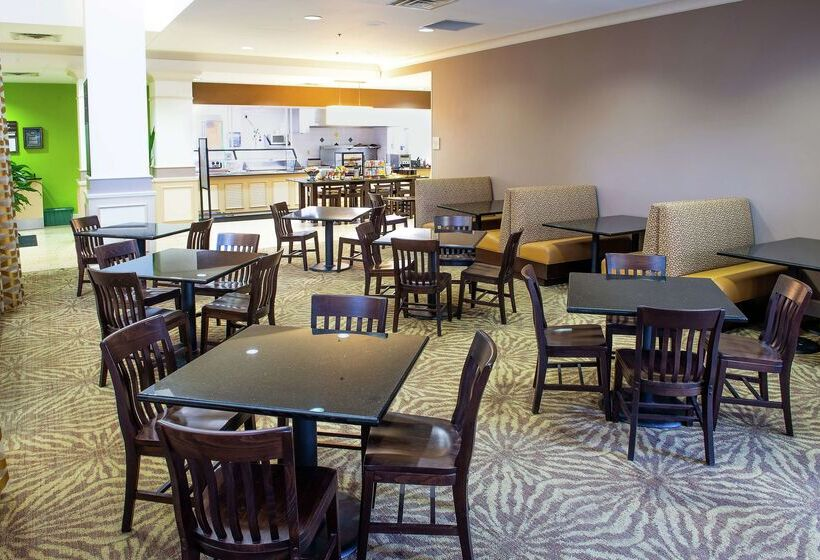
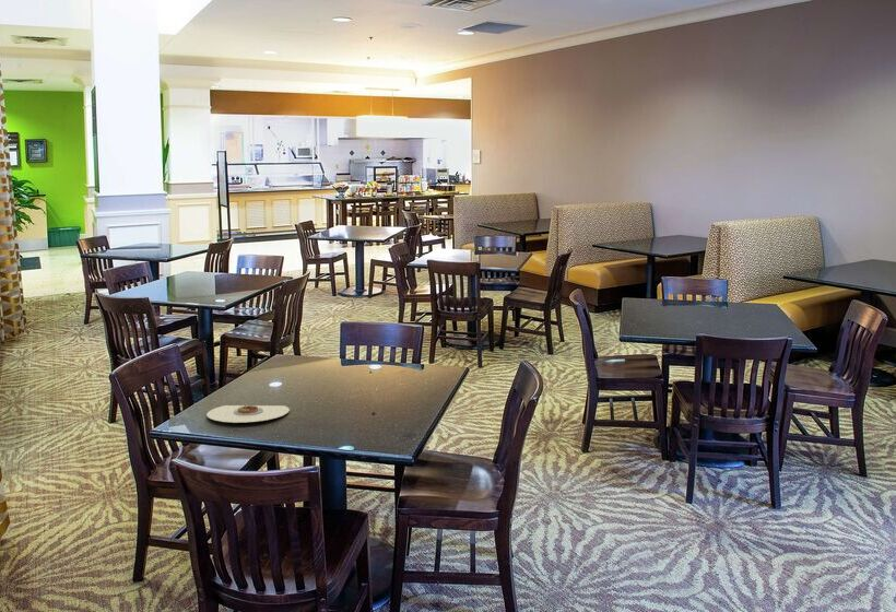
+ plate [205,401,291,424]
